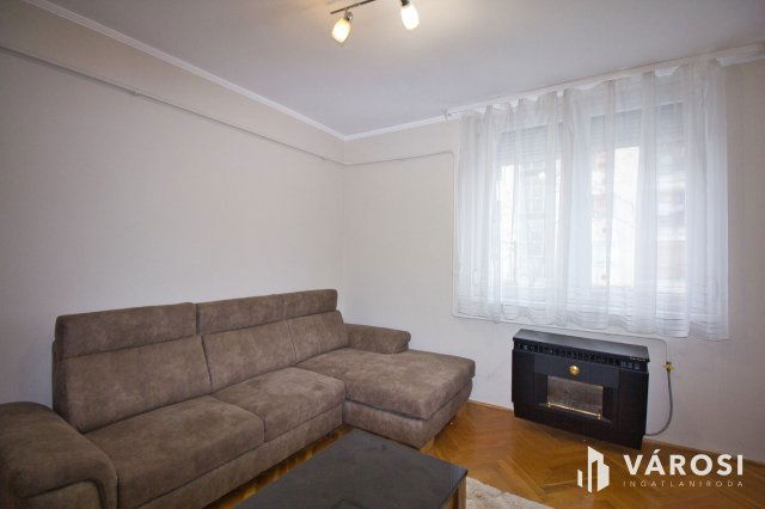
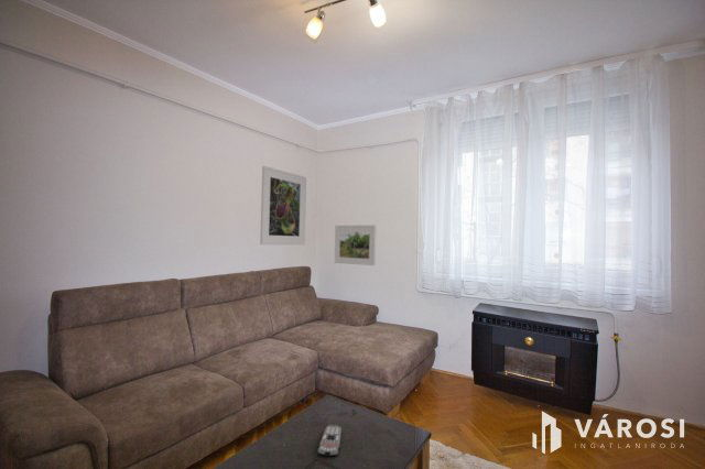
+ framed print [334,225,377,266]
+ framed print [259,165,307,246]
+ remote control [317,424,343,457]
